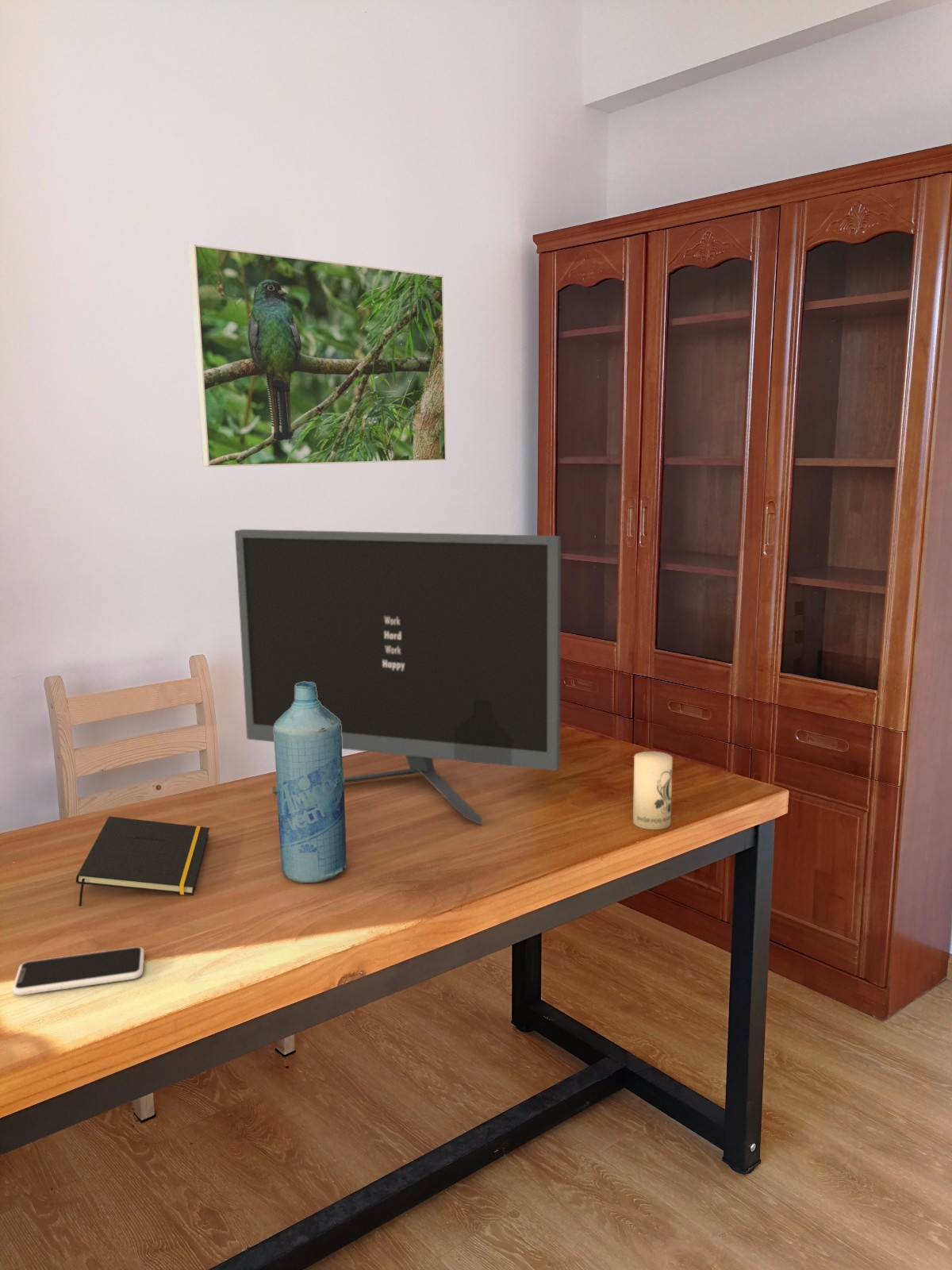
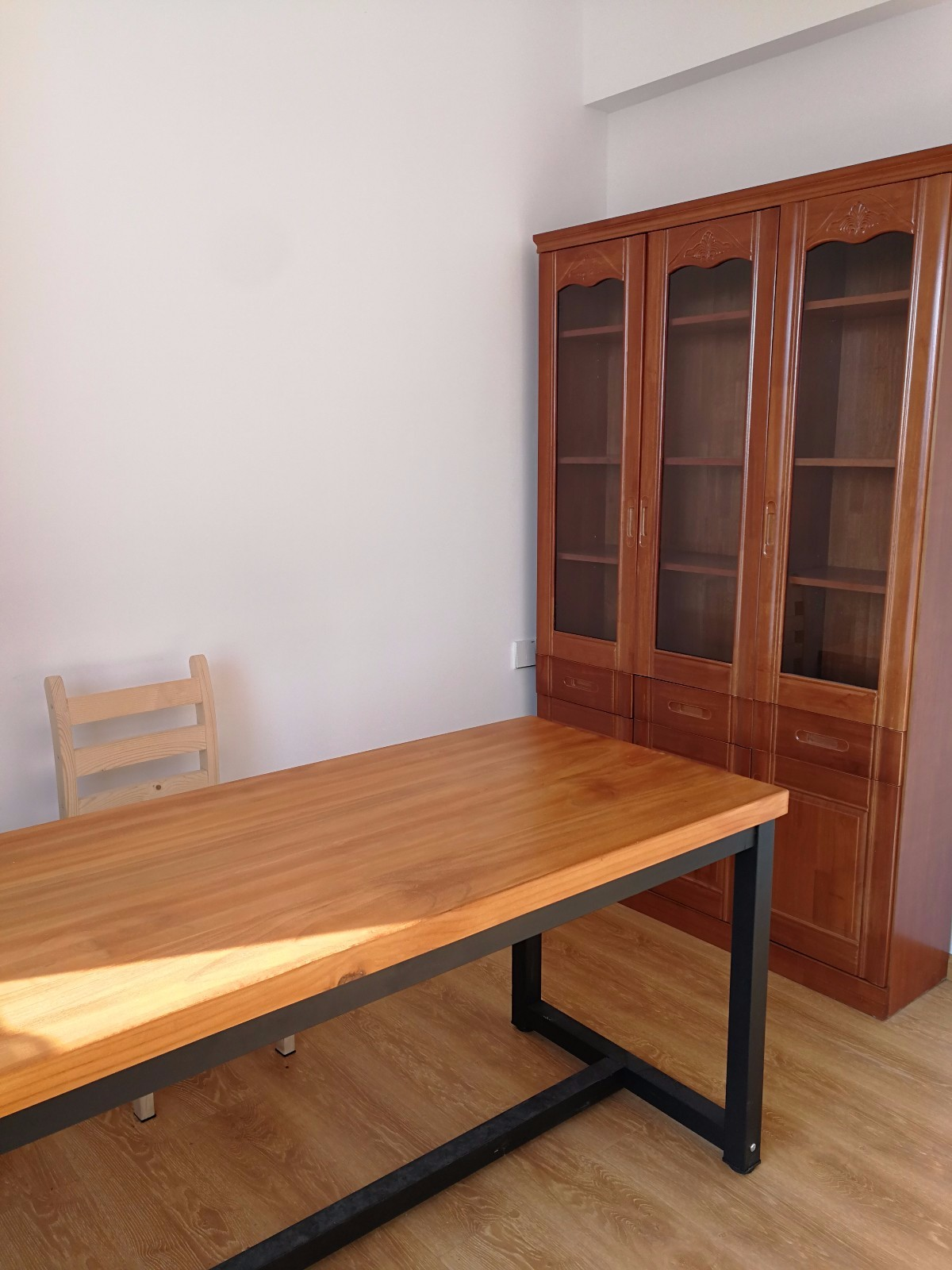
- bottle [274,682,347,883]
- smartphone [12,946,145,996]
- candle [632,751,674,830]
- notepad [75,816,210,907]
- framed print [188,244,447,468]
- monitor [234,529,562,826]
